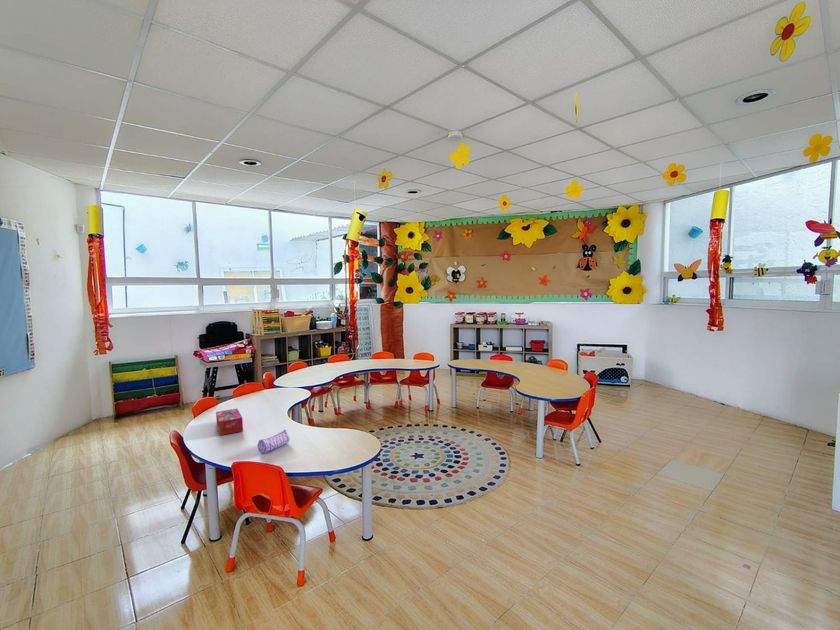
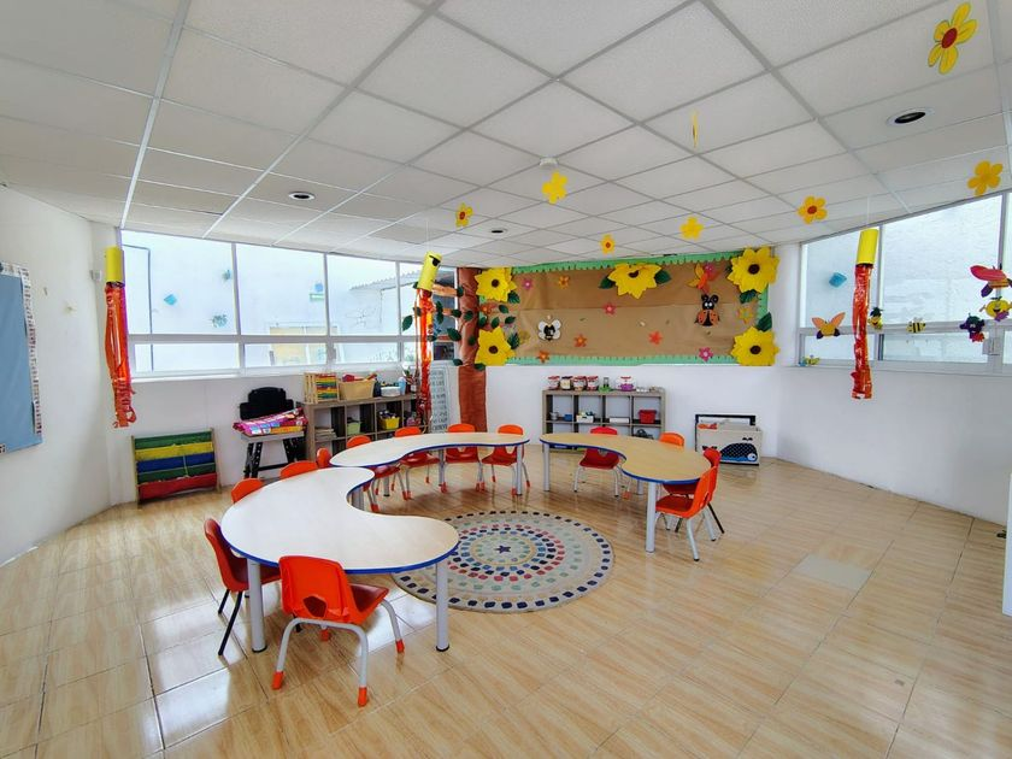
- pencil case [257,429,291,454]
- tissue box [215,408,244,436]
